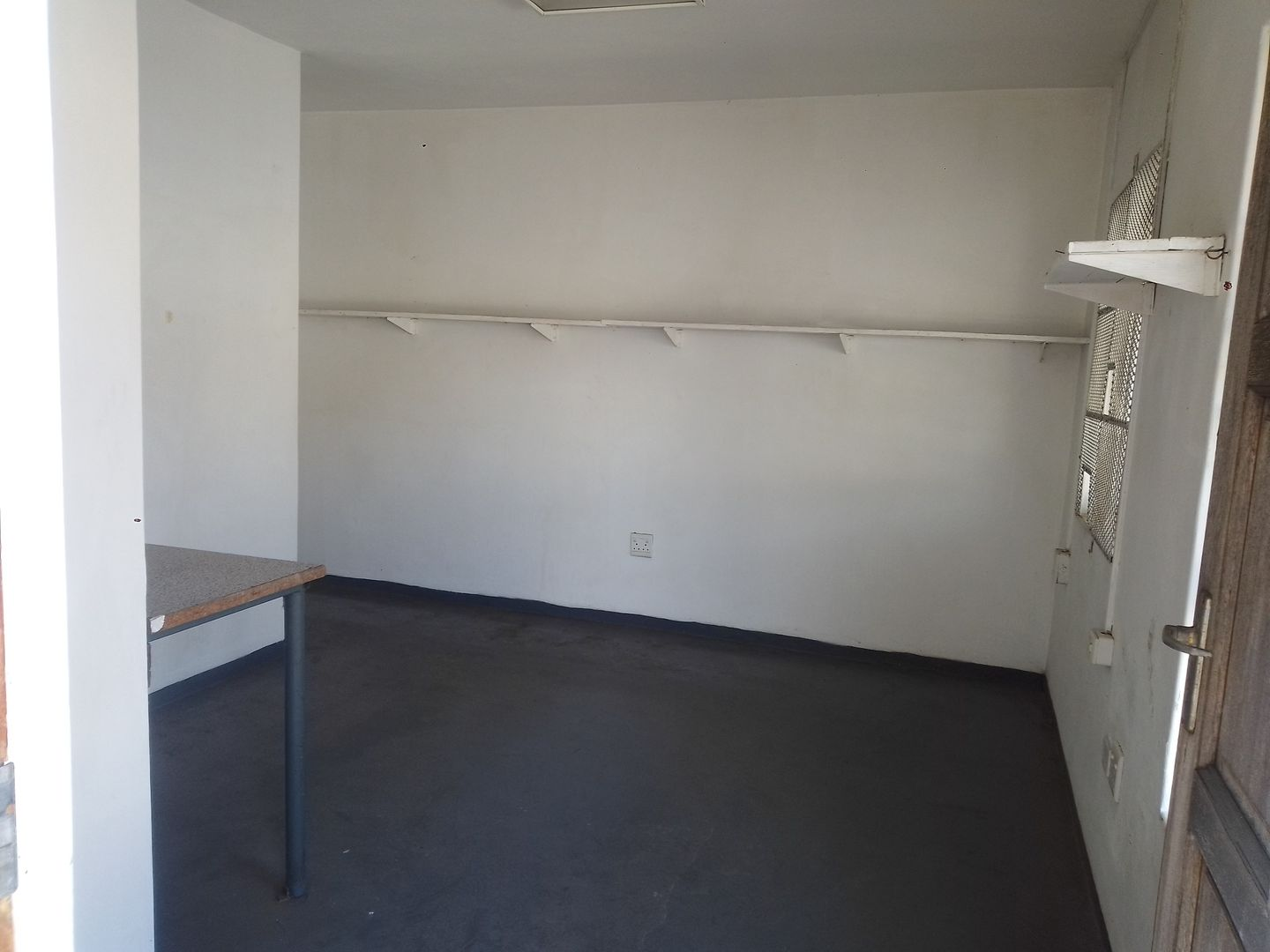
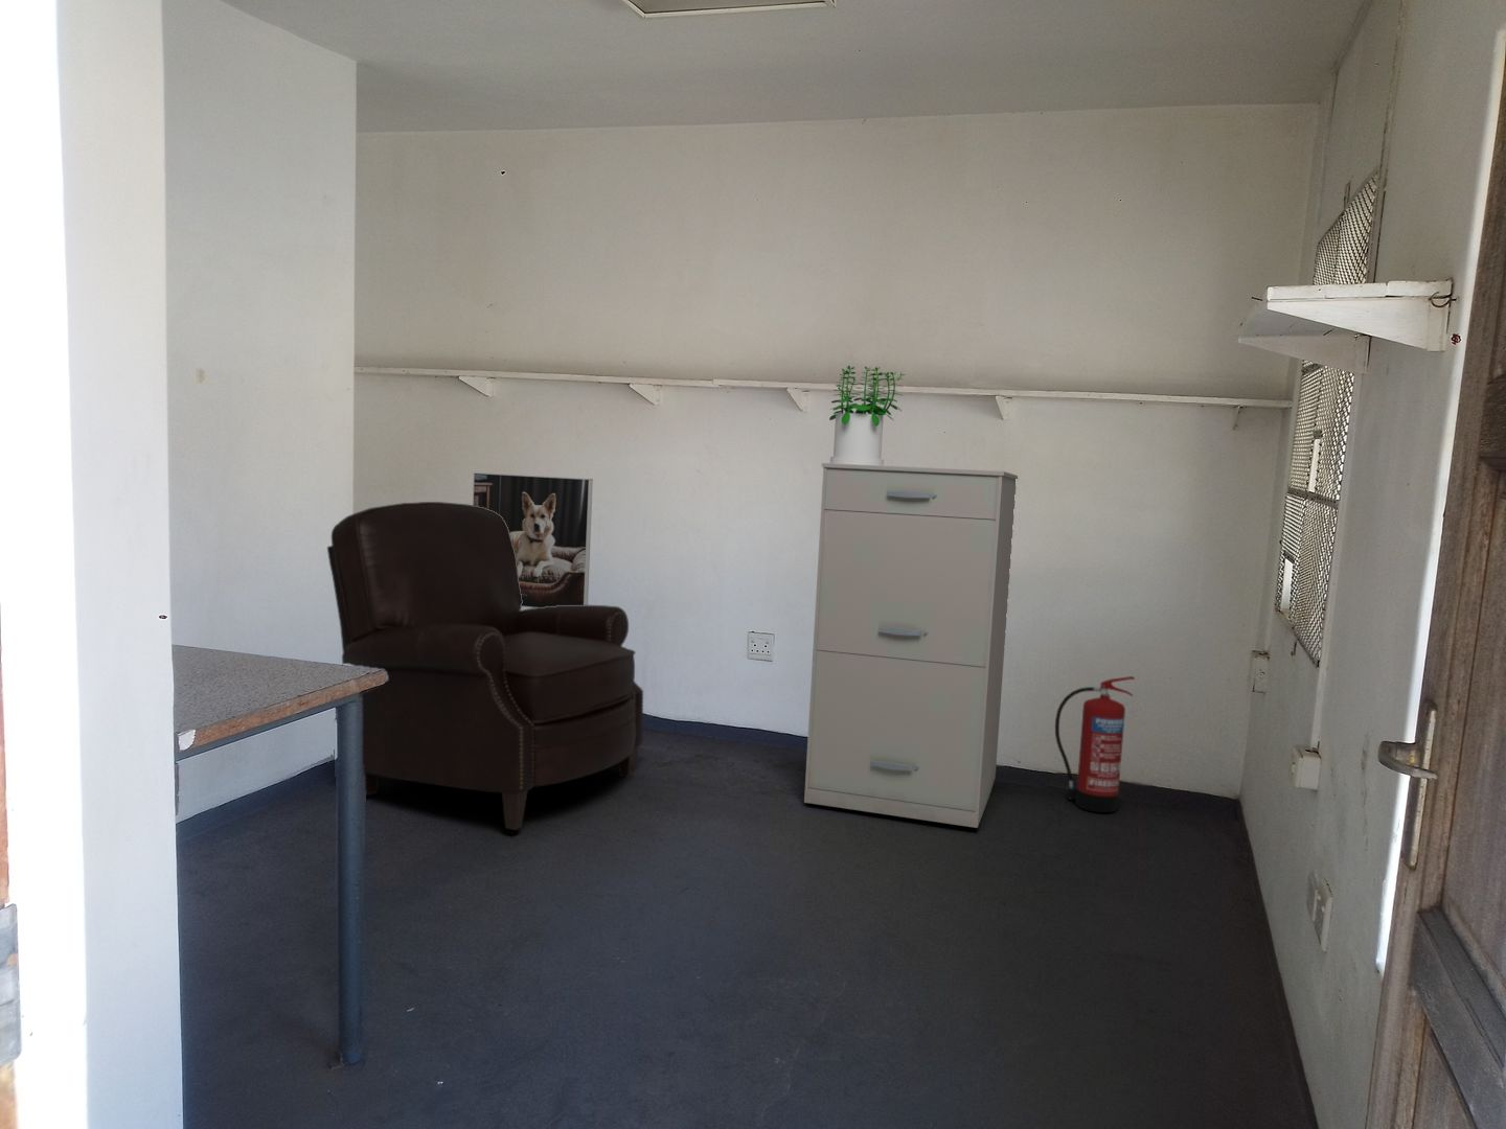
+ potted plant [829,365,906,466]
+ filing cabinet [803,463,1019,829]
+ chair [326,500,644,831]
+ fire extinguisher [1054,675,1136,814]
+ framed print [472,472,594,608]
